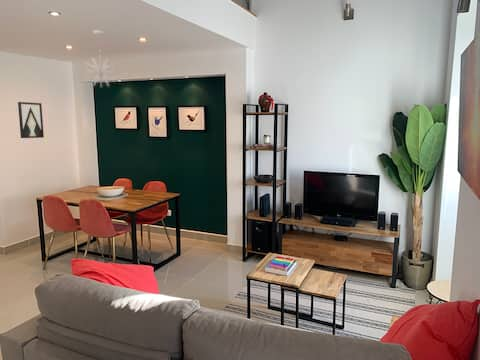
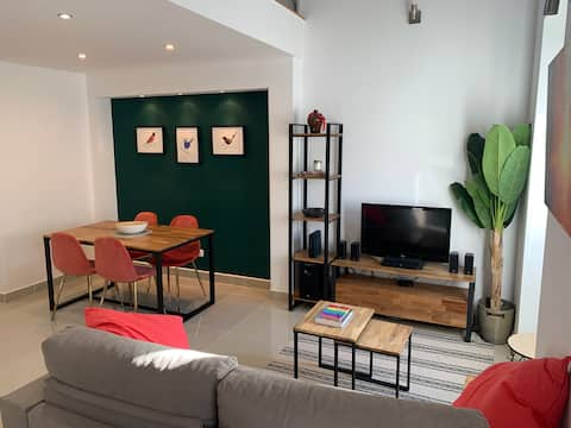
- wall art [17,101,45,139]
- pendant light [84,29,117,88]
